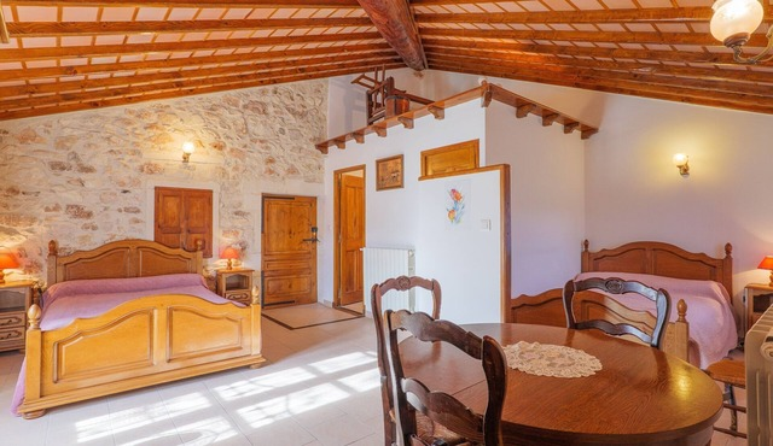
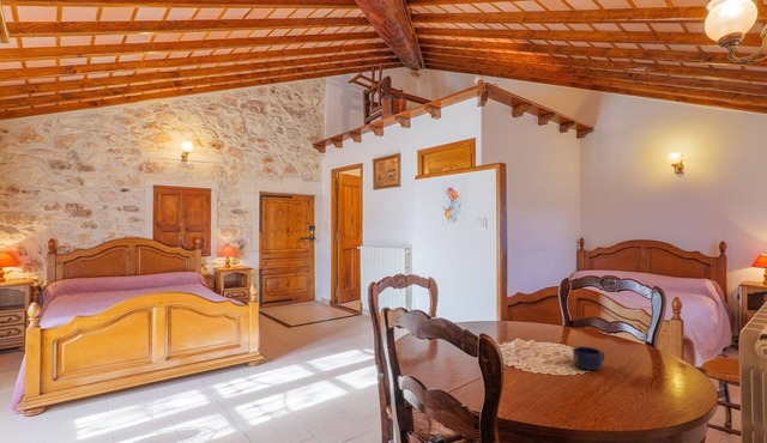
+ mug [572,345,605,371]
